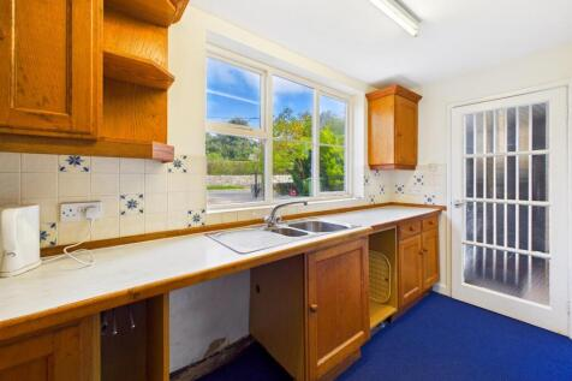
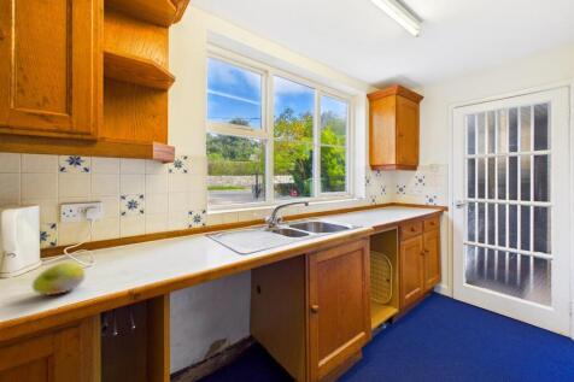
+ fruit [31,261,87,296]
